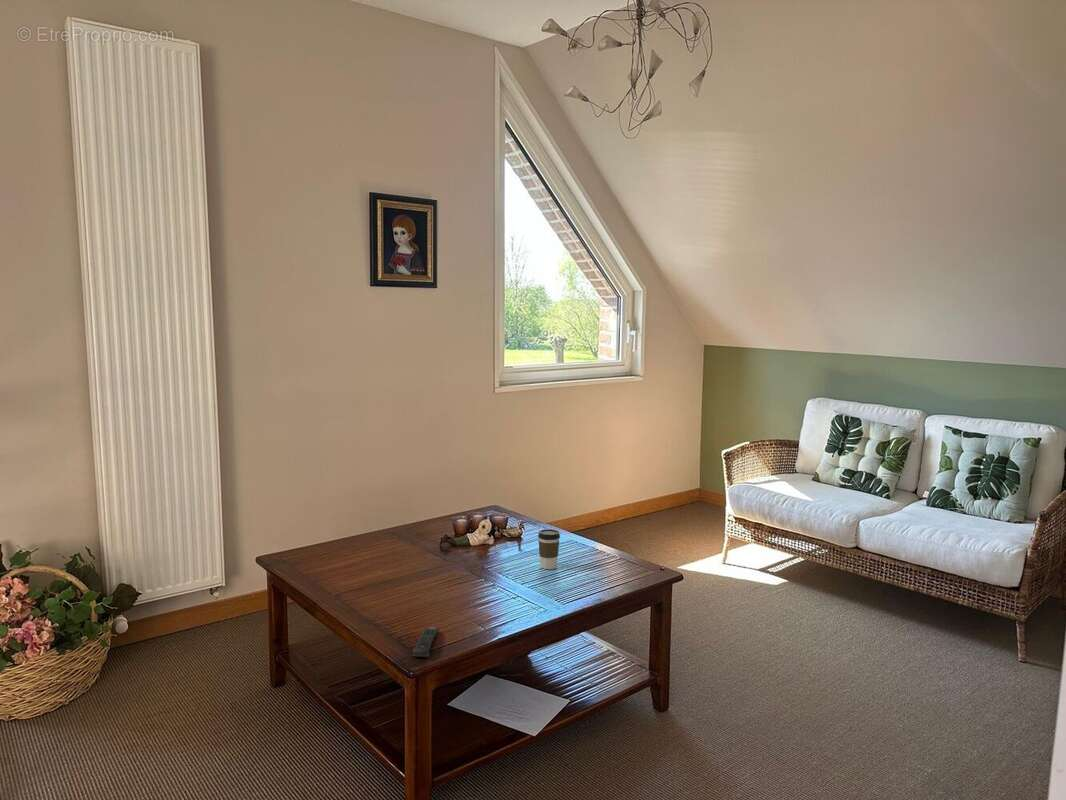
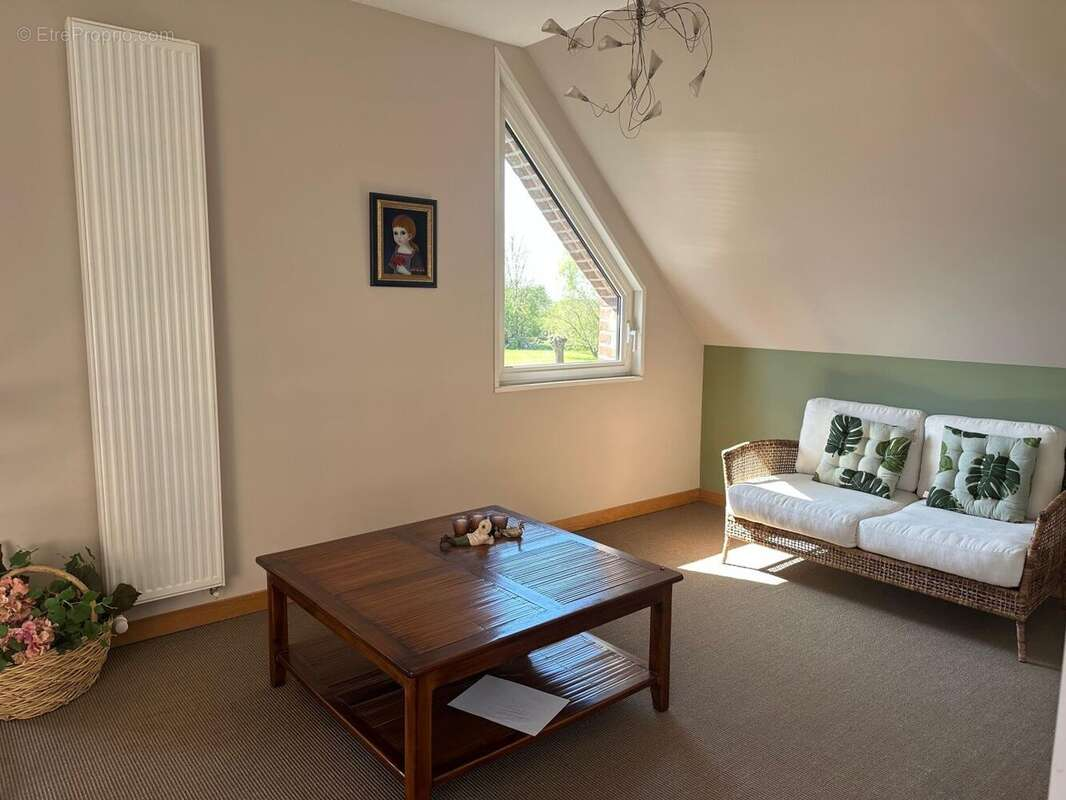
- coffee cup [537,528,561,570]
- remote control [412,626,439,658]
